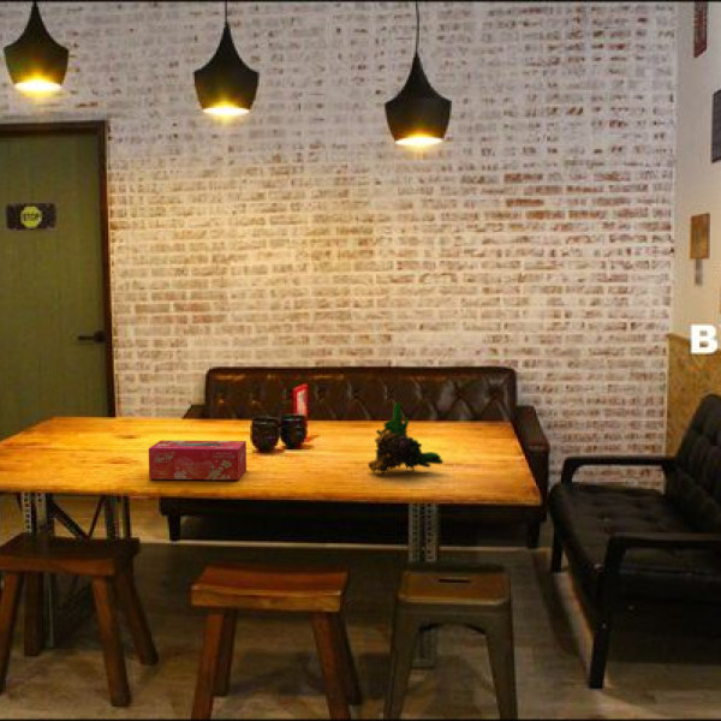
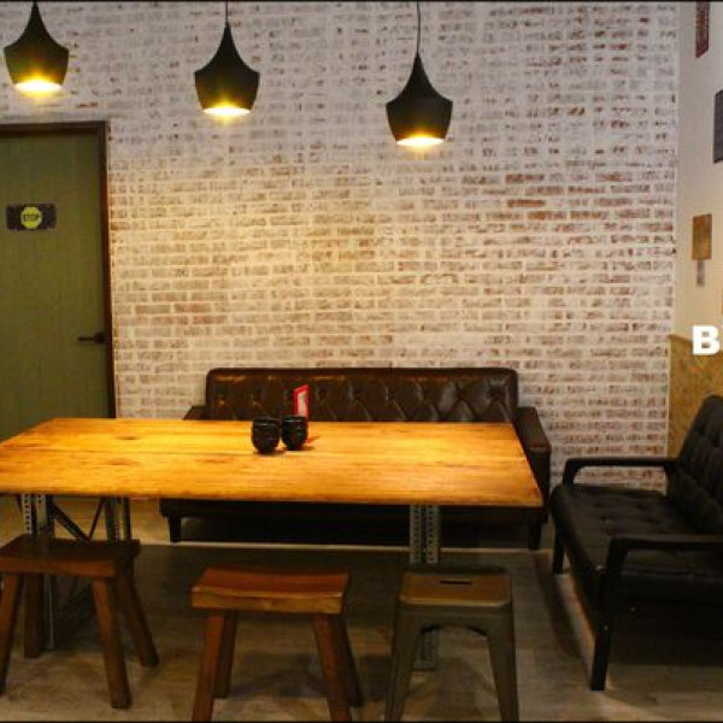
- mineral sample [367,400,445,475]
- tissue box [148,440,248,481]
